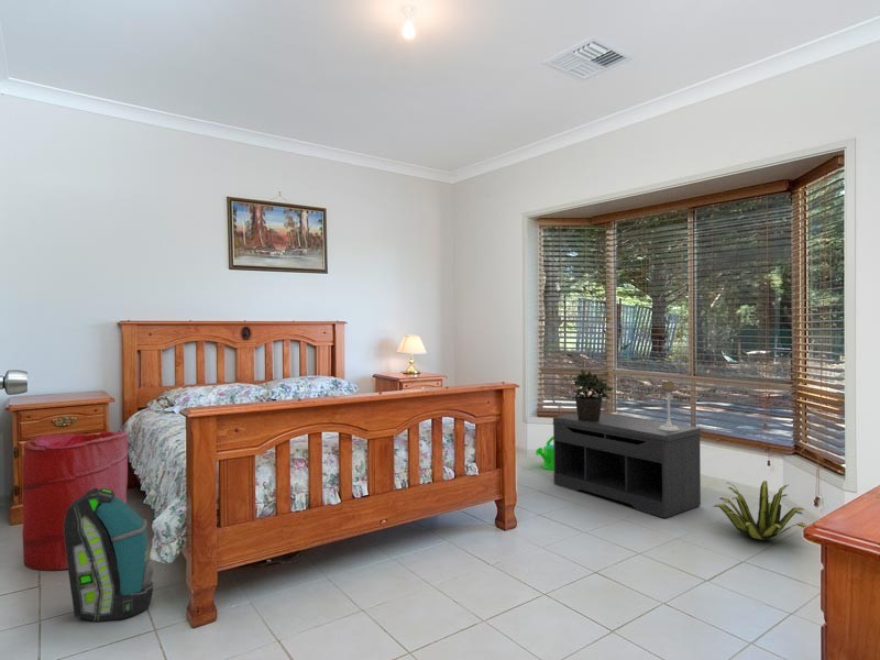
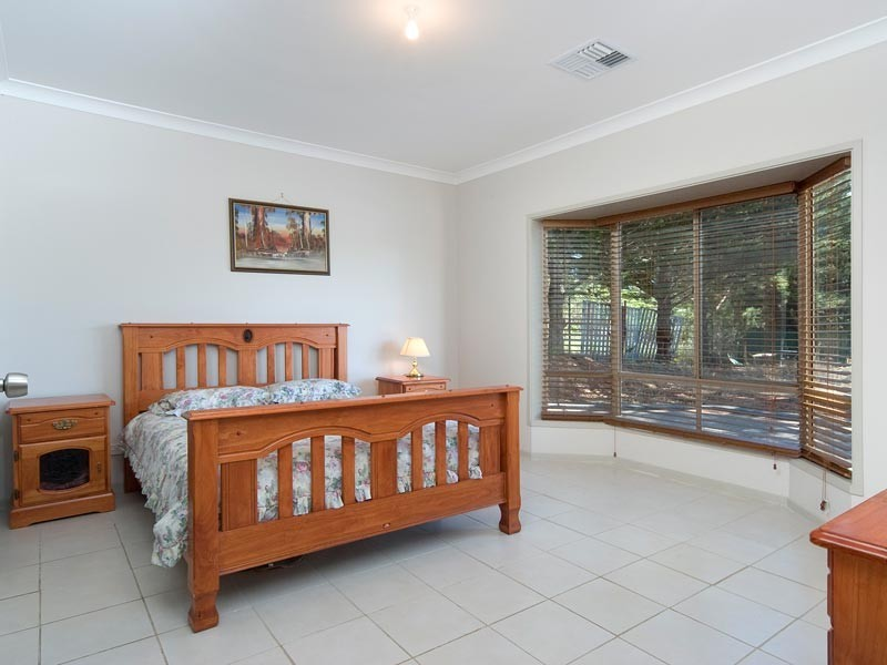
- watering can [535,436,554,471]
- backpack [64,488,155,623]
- potted plant [571,369,615,421]
- bench [552,413,702,519]
- decorative plant [712,480,807,541]
- candle holder [659,381,680,431]
- laundry hamper [21,430,129,571]
